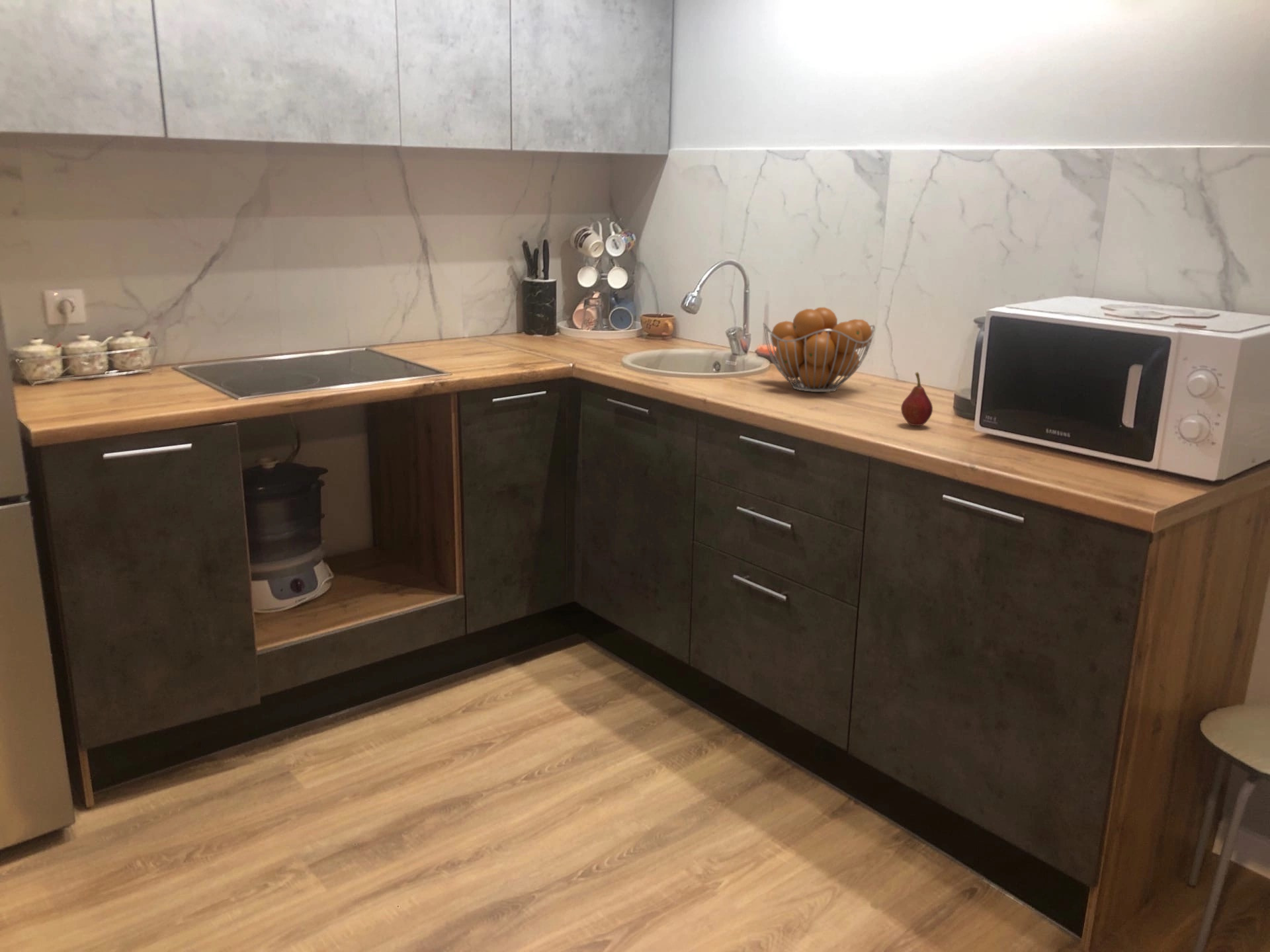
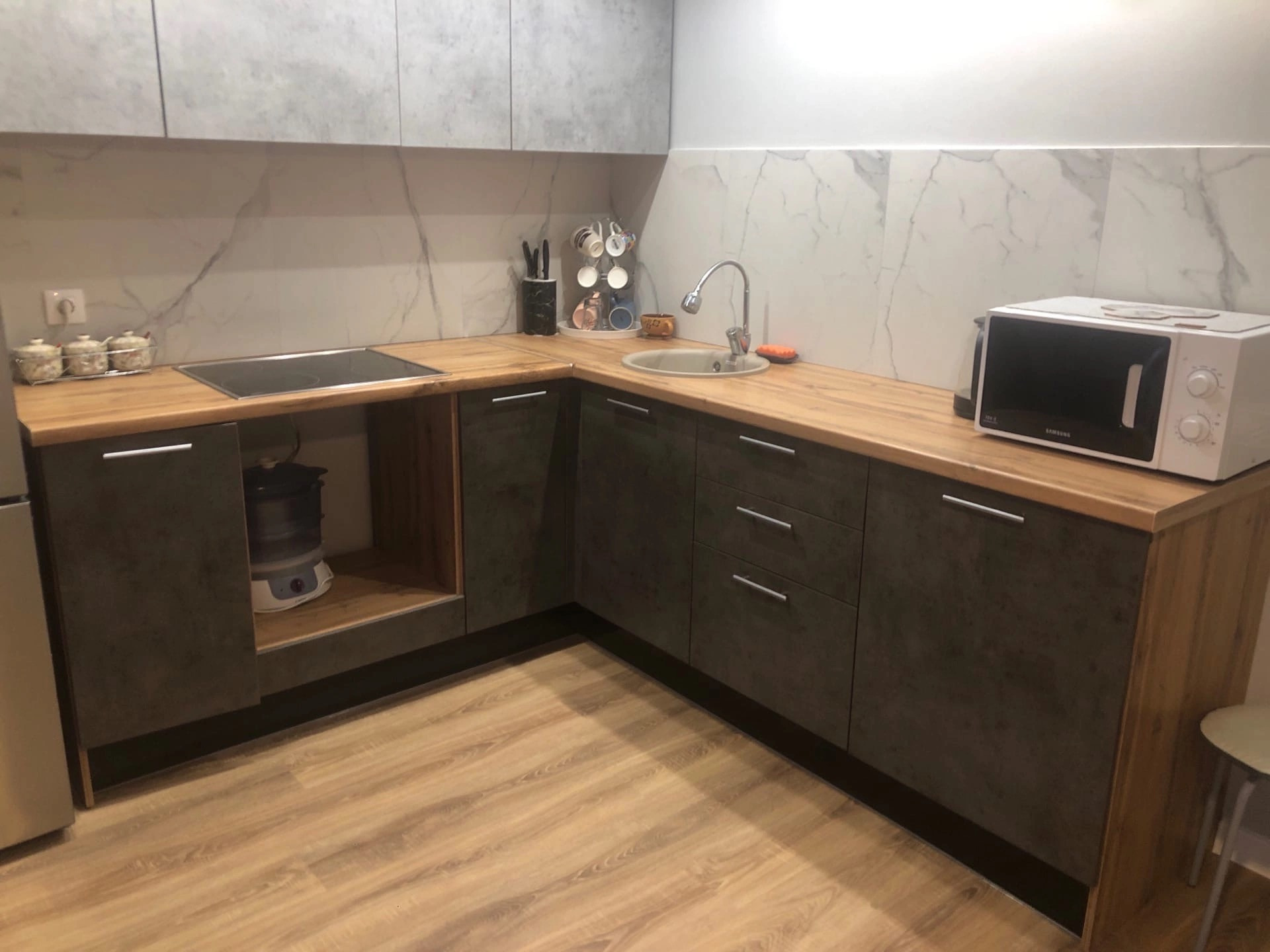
- fruit basket [763,307,876,393]
- fruit [900,372,933,426]
